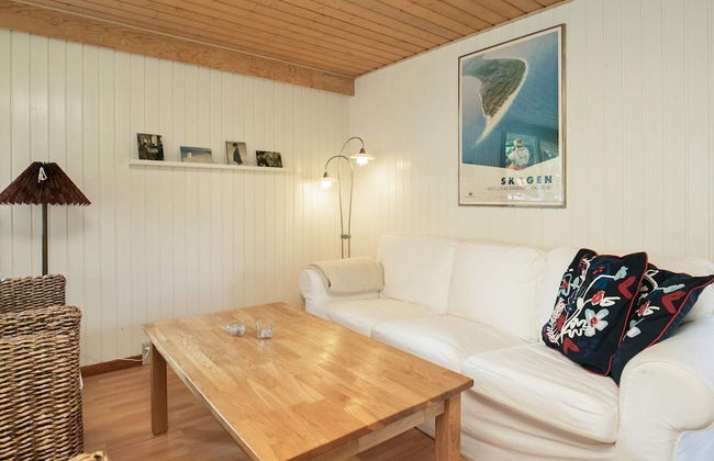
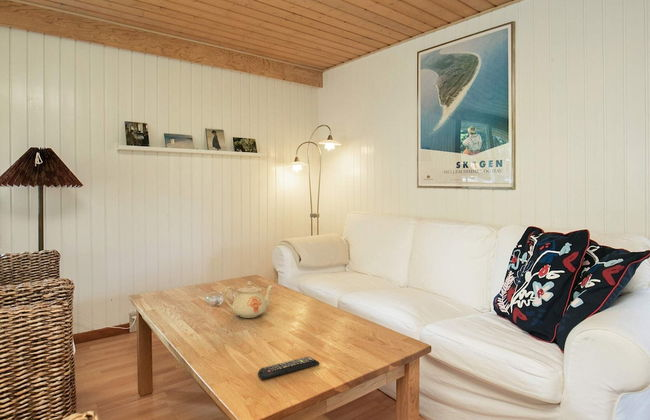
+ teapot [223,280,274,319]
+ remote control [257,356,320,380]
